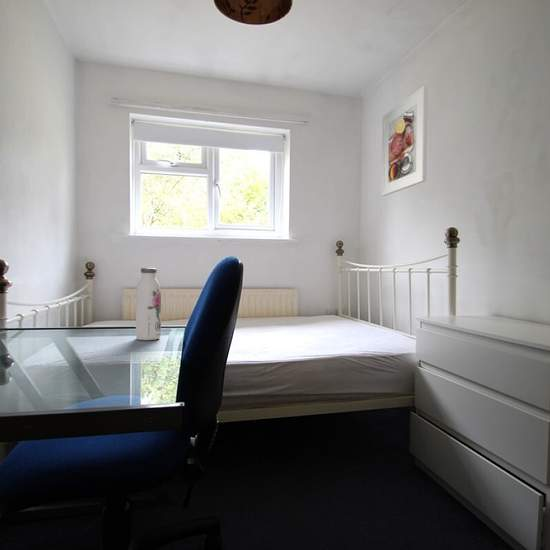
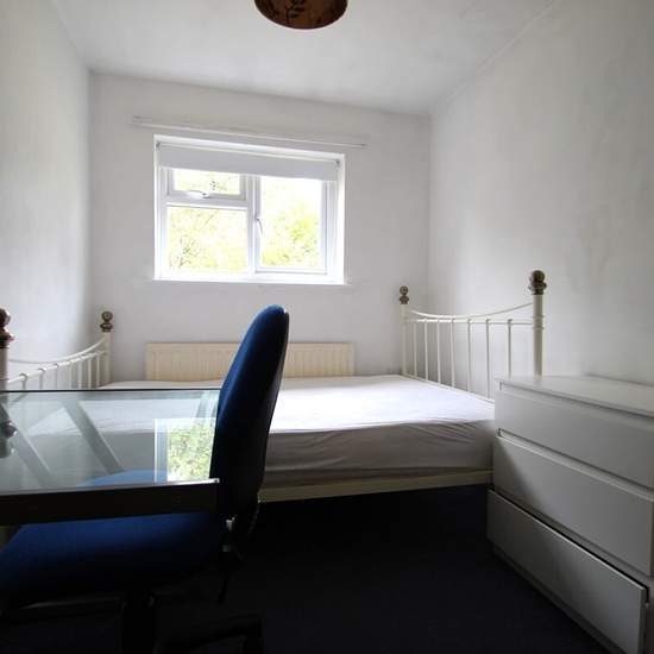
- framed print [381,85,428,197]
- water bottle [135,267,162,341]
